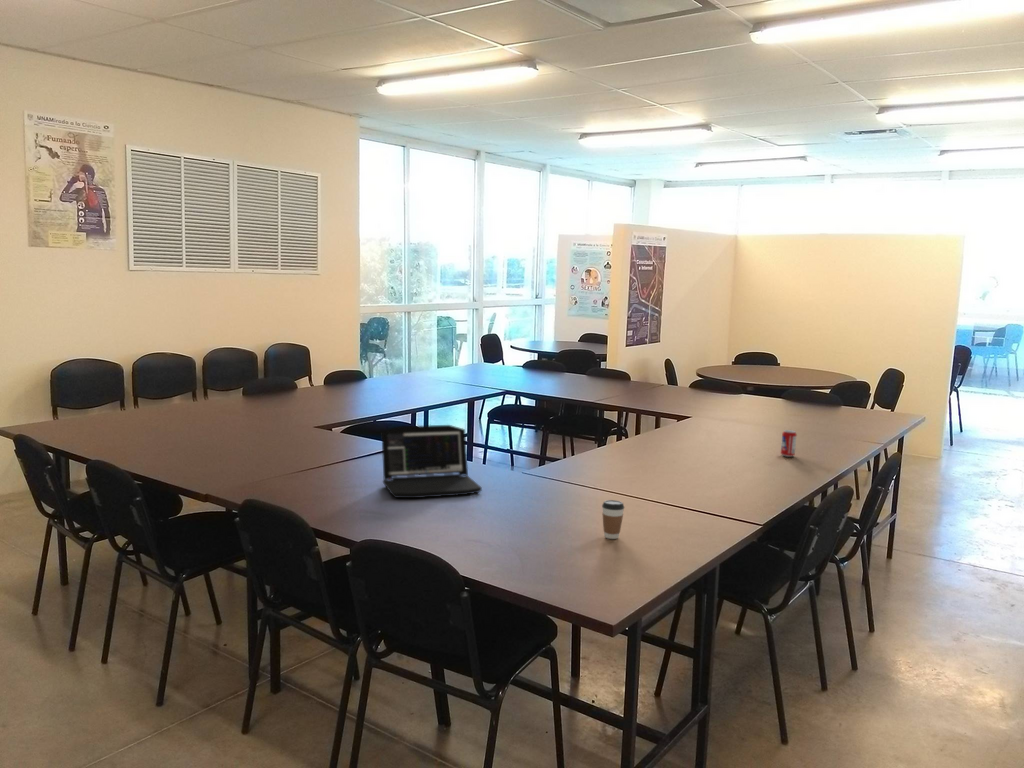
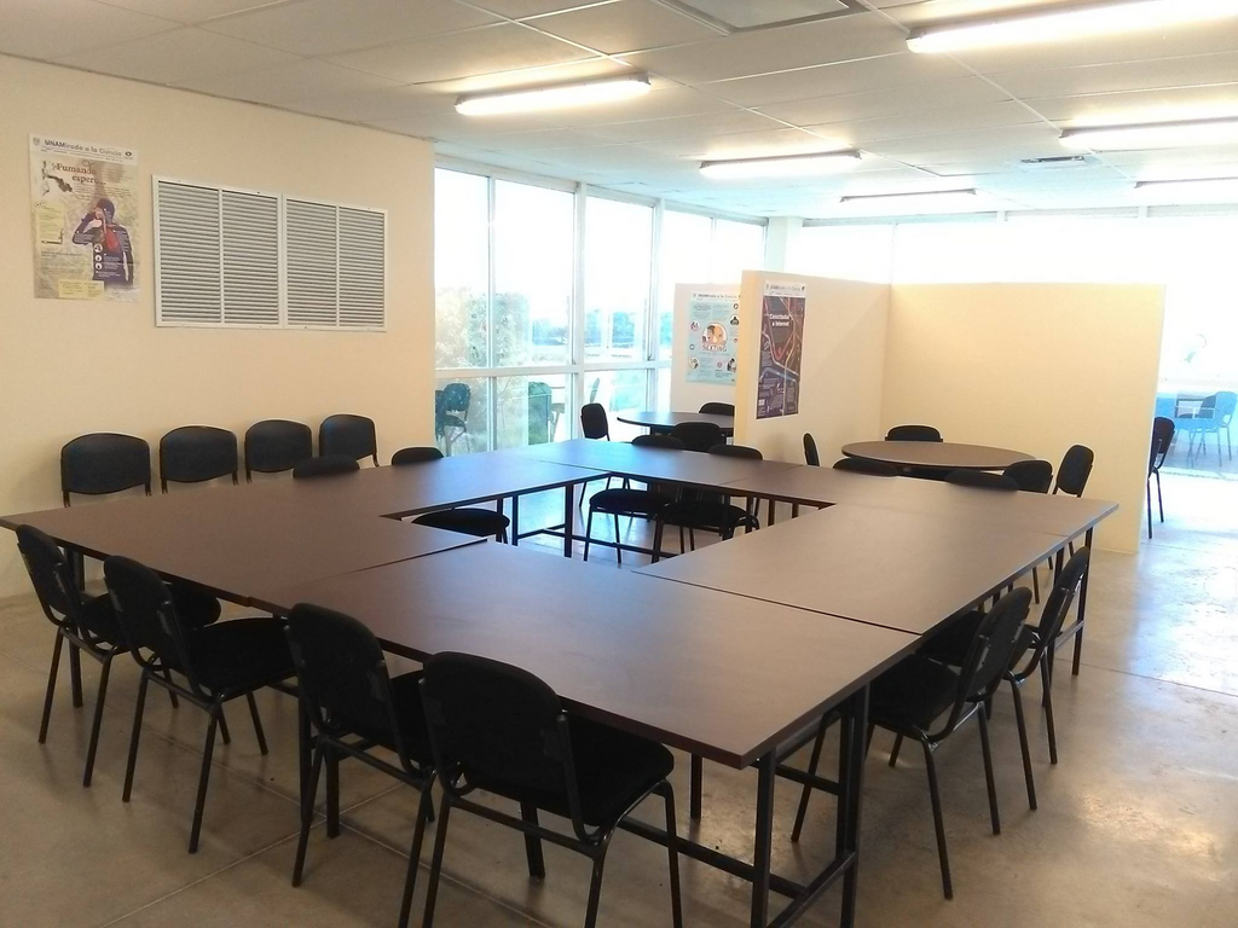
- laptop [381,424,483,499]
- coffee cup [601,499,625,540]
- beverage can [780,429,798,458]
